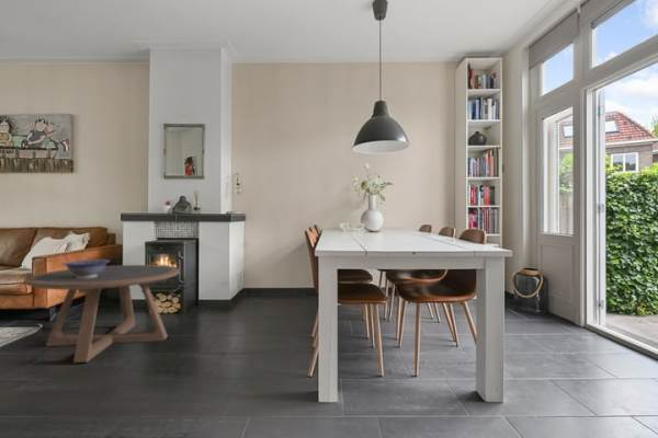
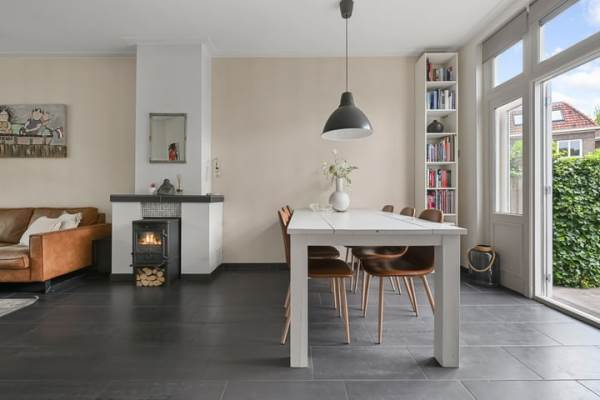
- coffee table [23,264,181,364]
- decorative bowl [61,258,111,278]
